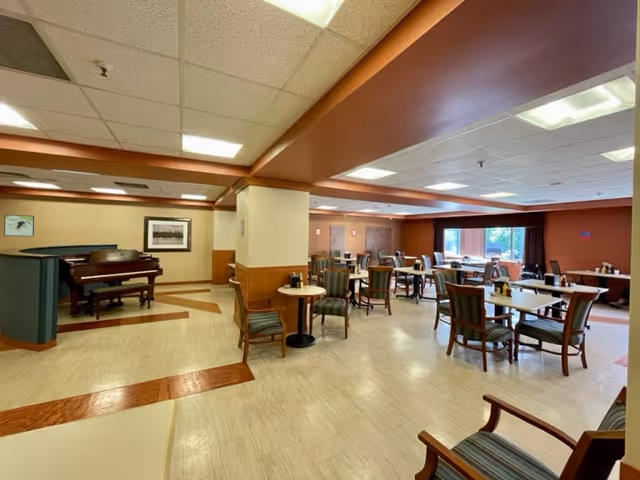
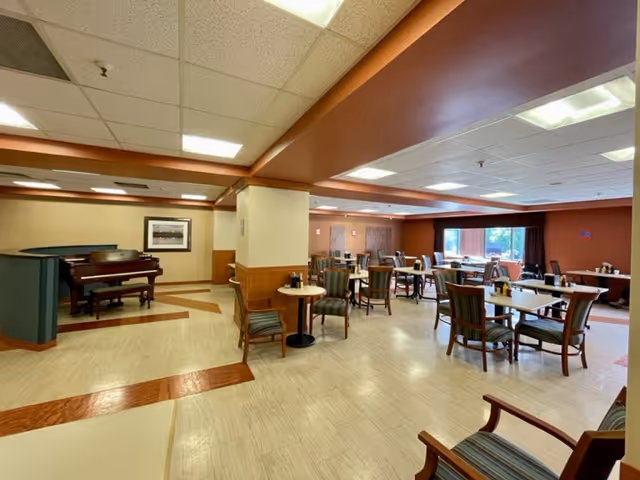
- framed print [3,214,35,237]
